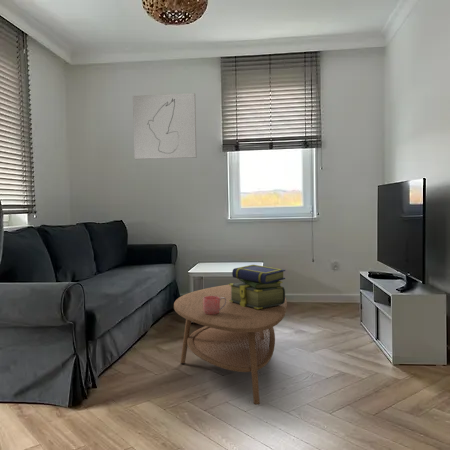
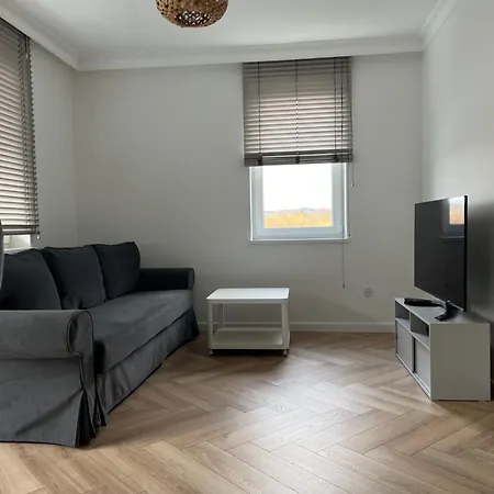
- coffee table [173,284,288,405]
- wall art [132,92,197,160]
- mug [203,296,226,315]
- stack of books [228,264,286,309]
